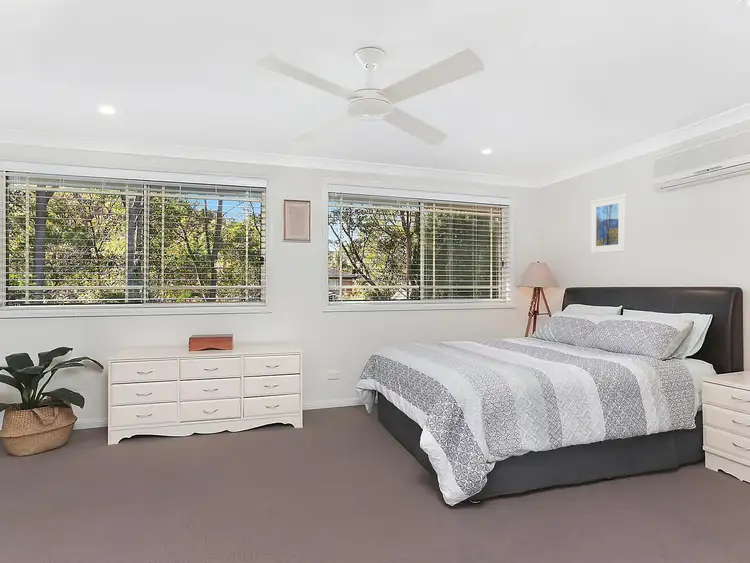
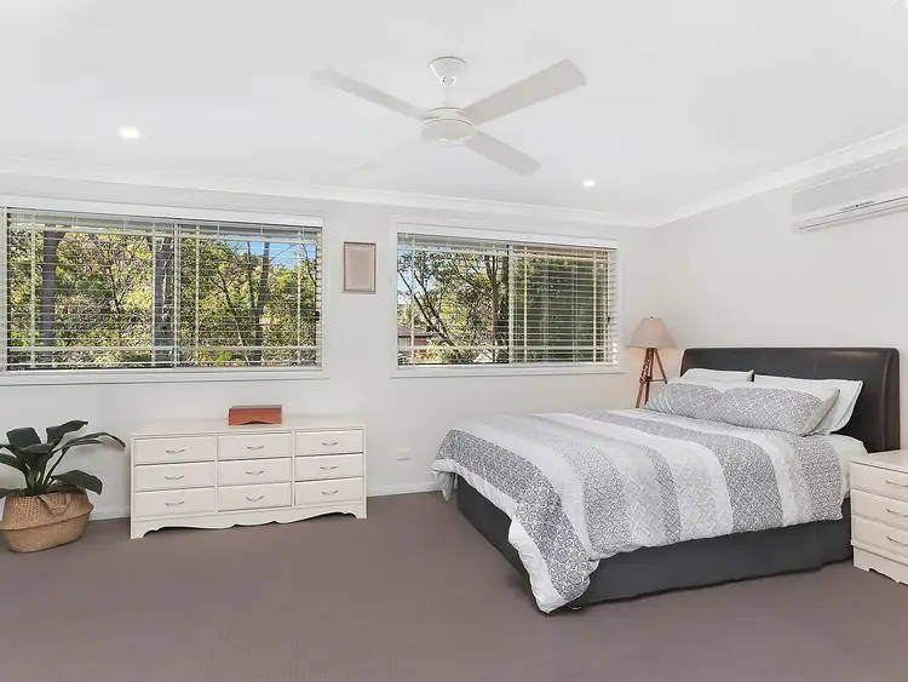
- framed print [589,194,627,255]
